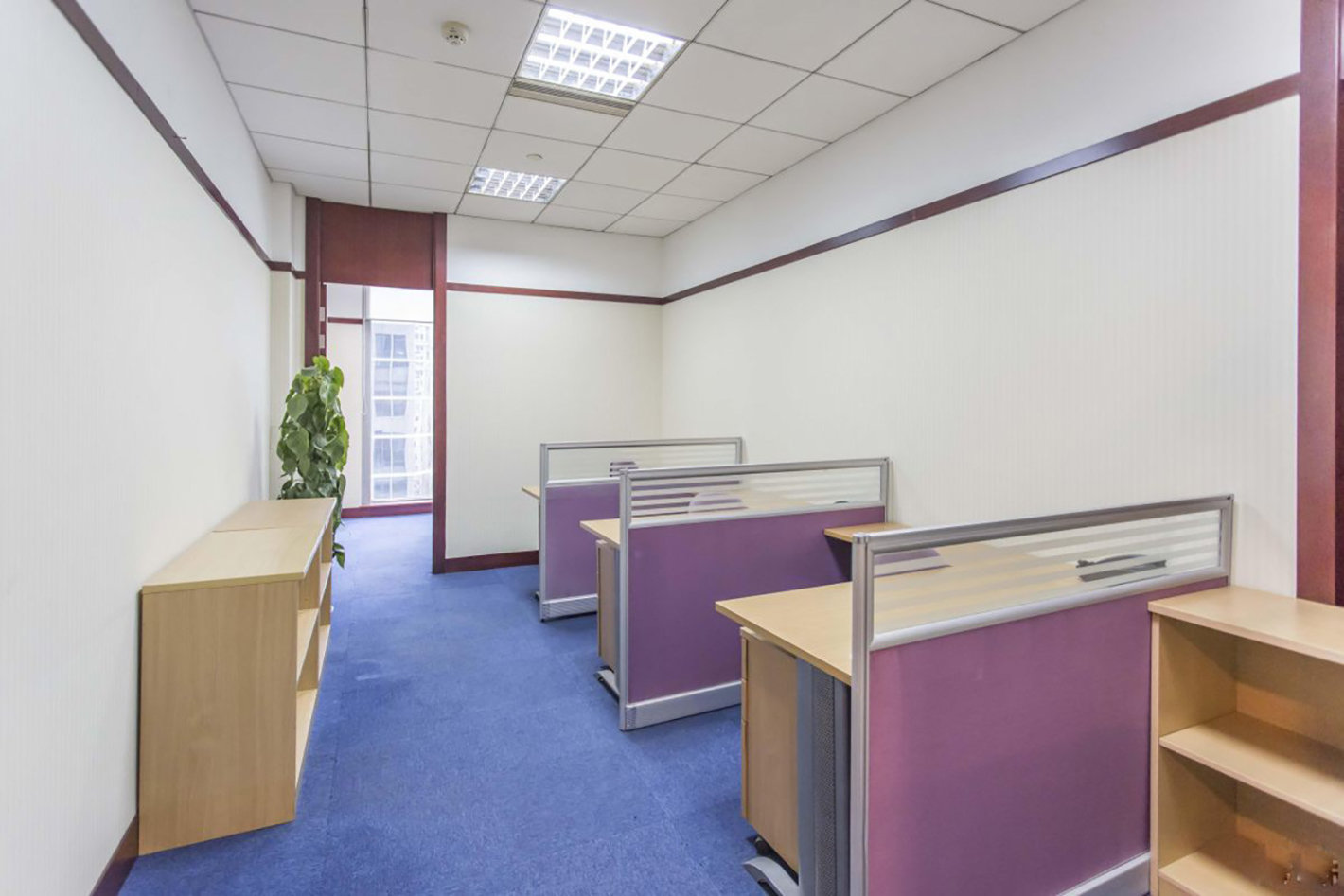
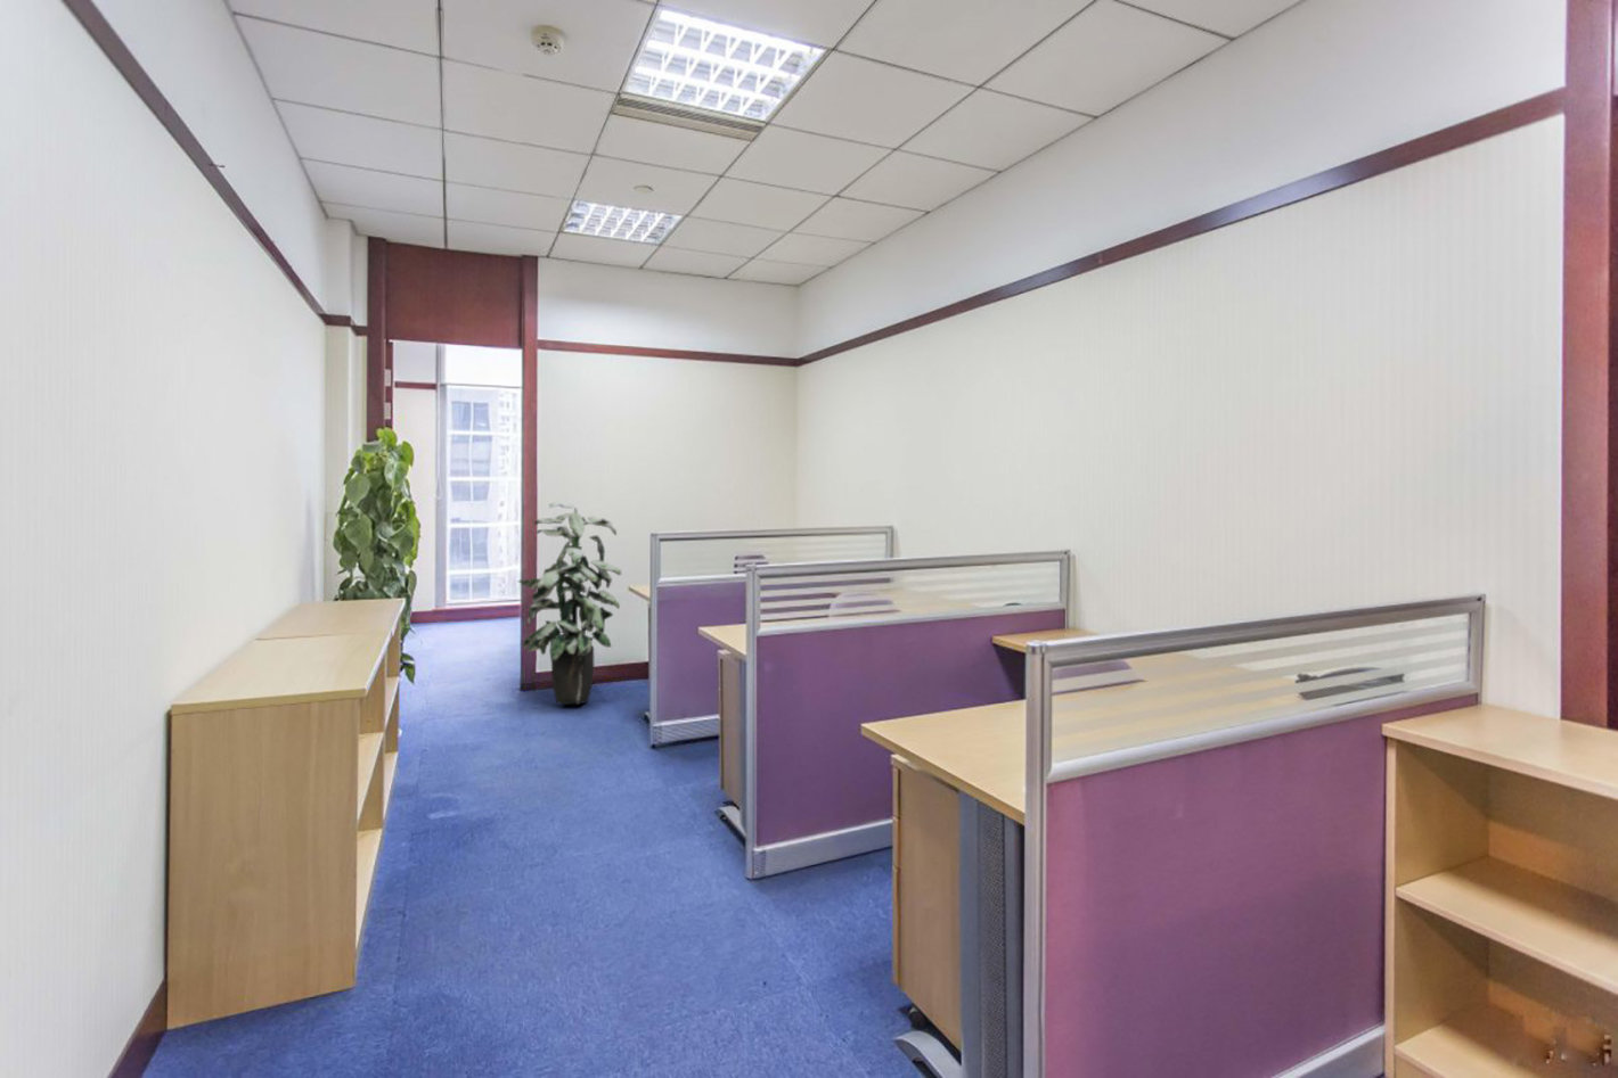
+ indoor plant [518,500,622,706]
